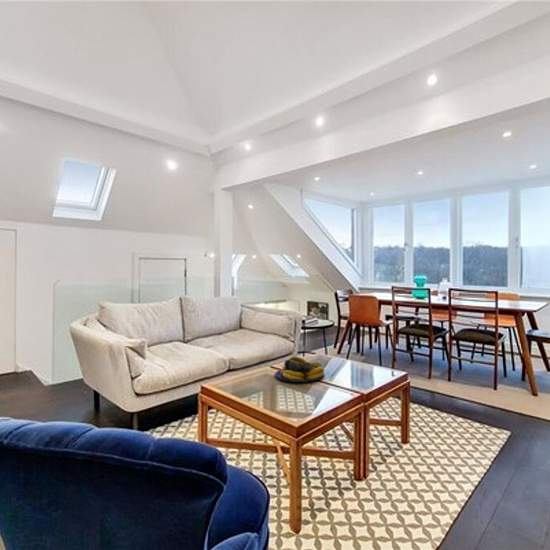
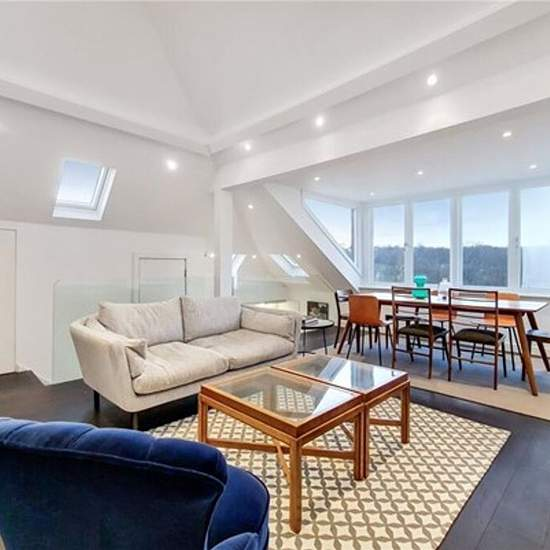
- fruit bowl [274,356,325,383]
